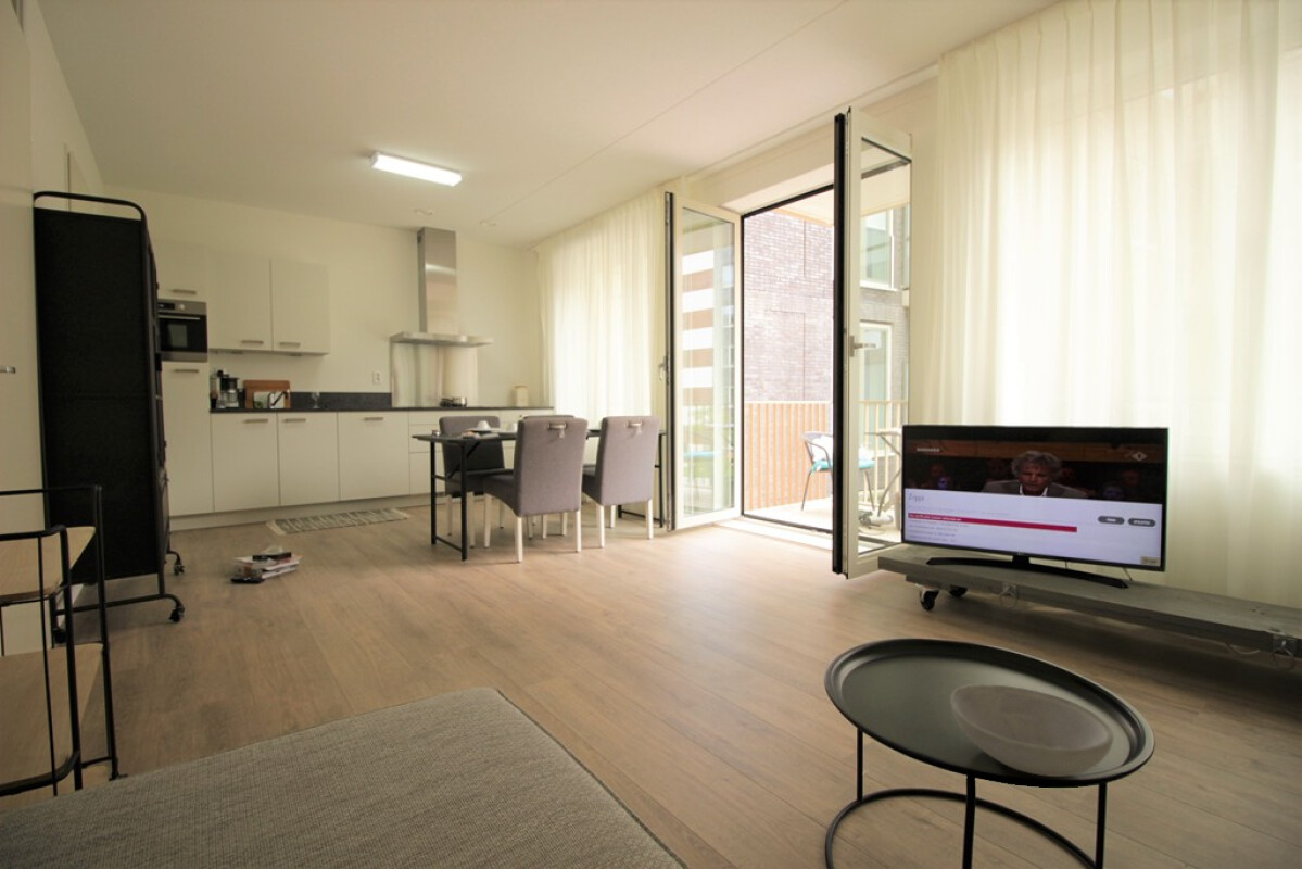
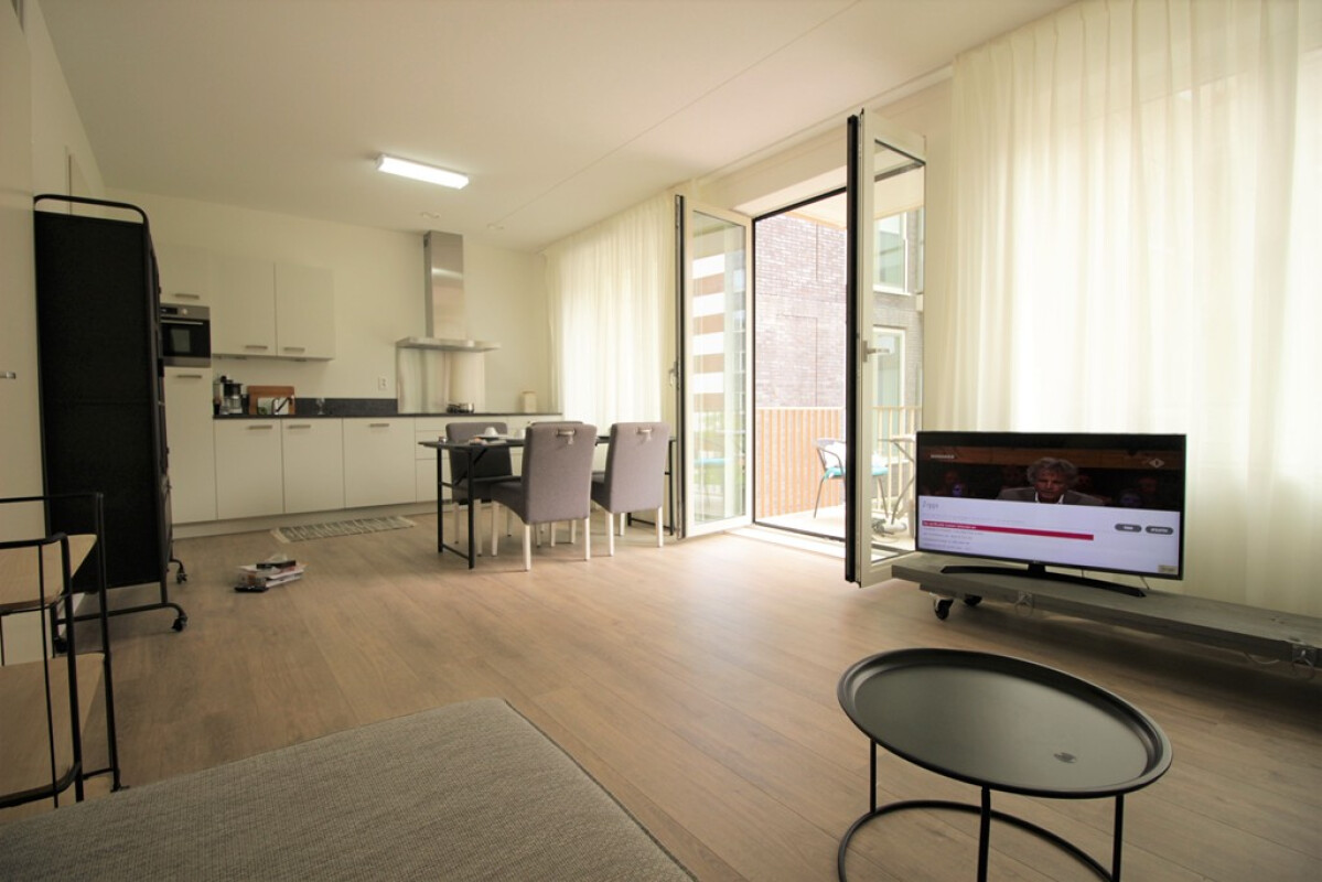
- bowl [949,683,1114,778]
